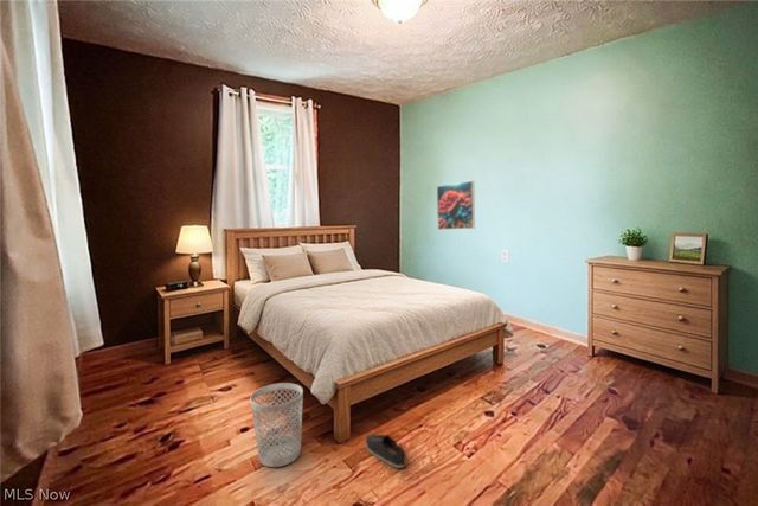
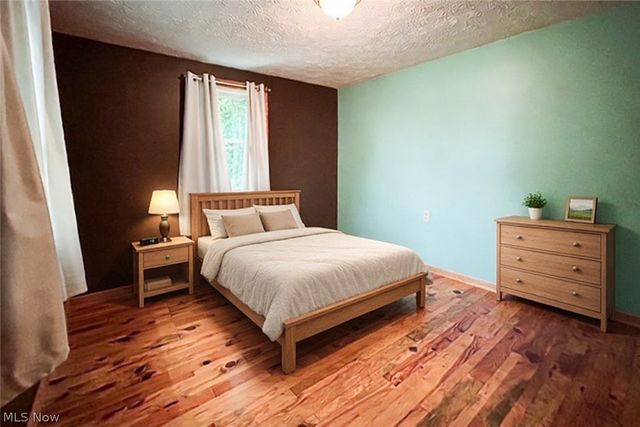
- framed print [436,180,476,231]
- wastebasket [249,382,304,468]
- shoe [365,433,407,469]
